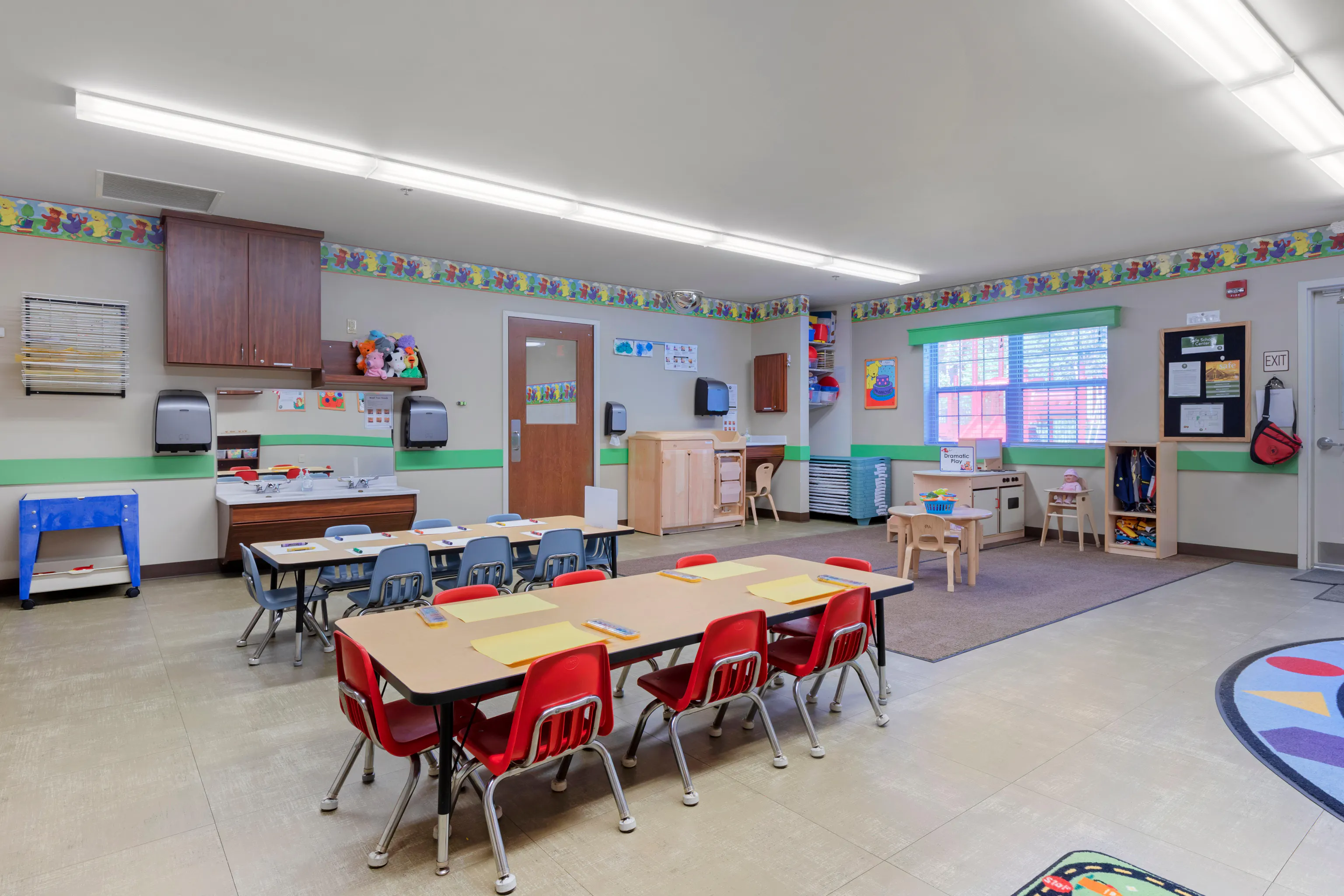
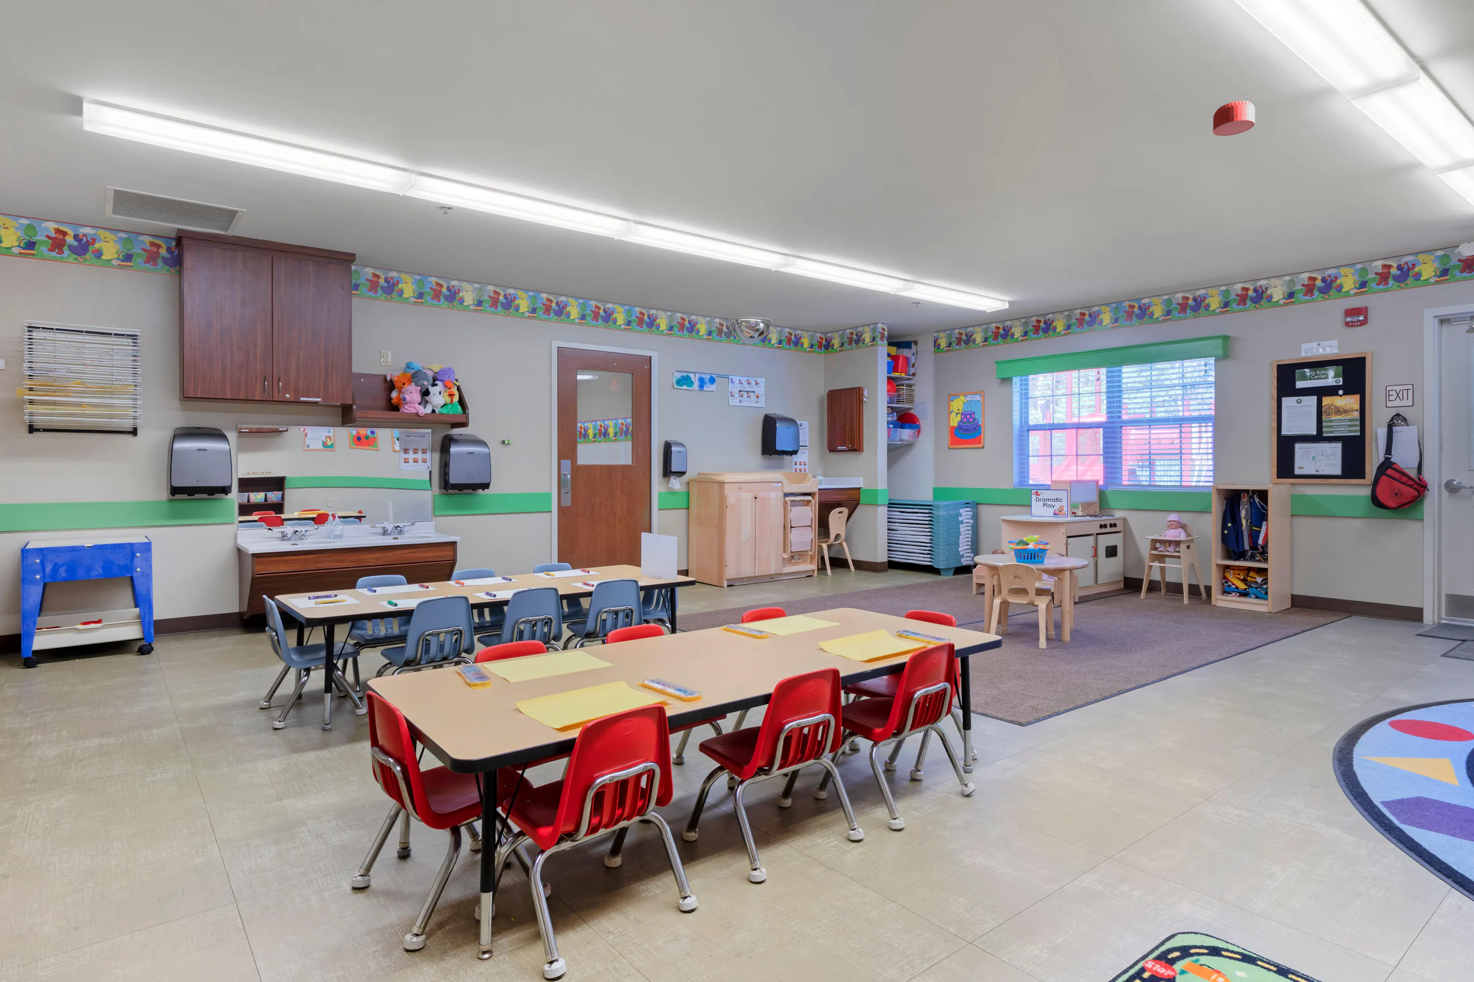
+ smoke detector [1213,100,1256,137]
